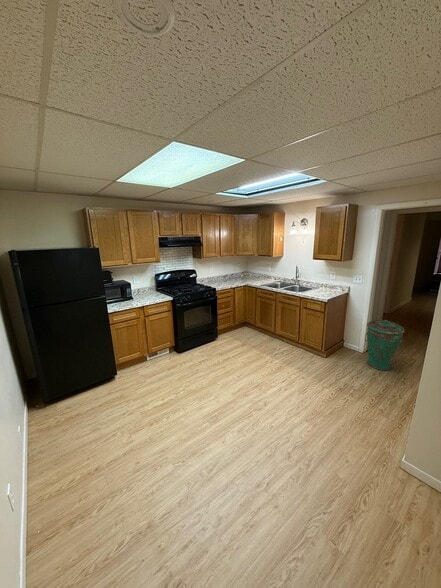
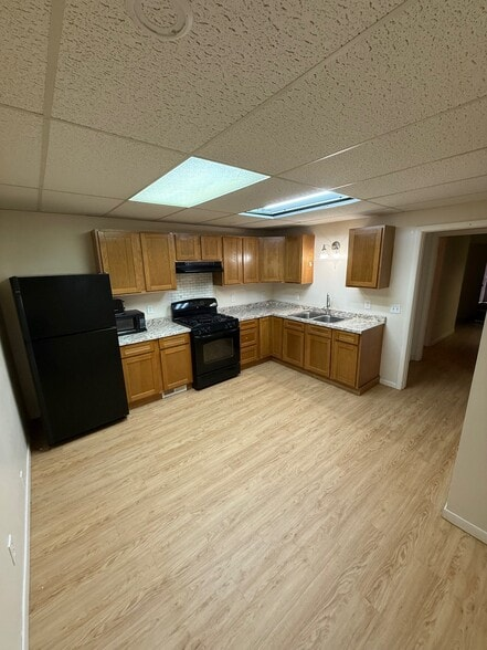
- trash can [364,319,406,371]
